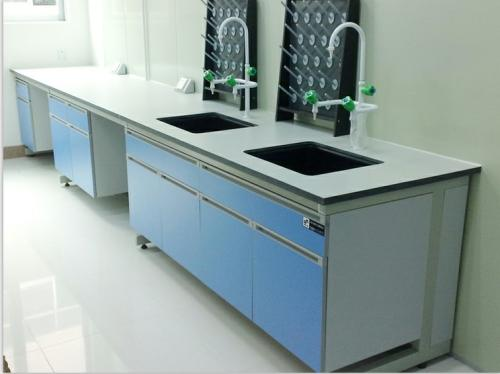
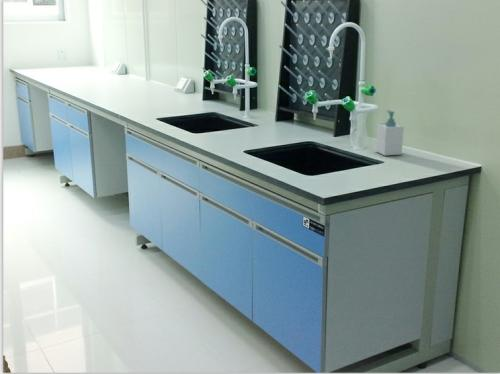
+ soap bottle [375,109,405,157]
